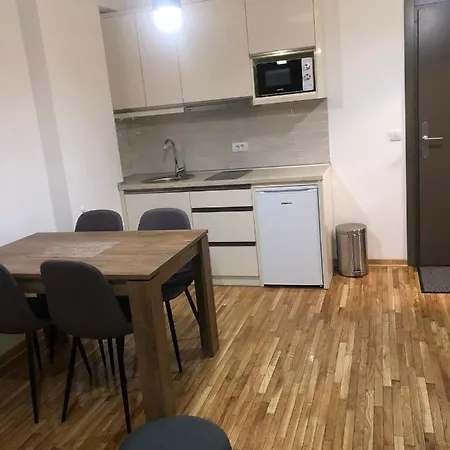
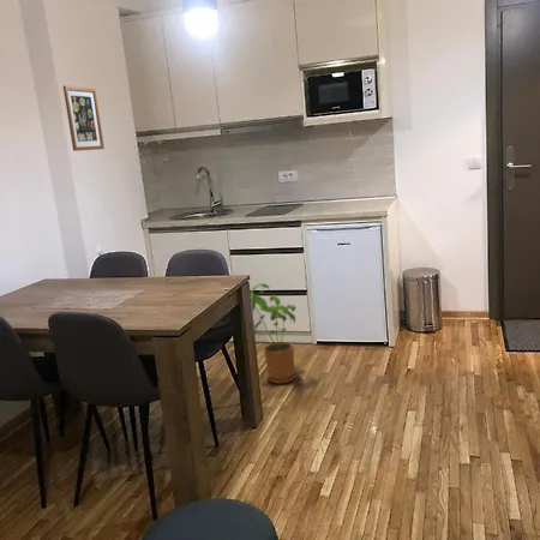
+ house plant [250,282,298,385]
+ wall art [62,85,106,152]
